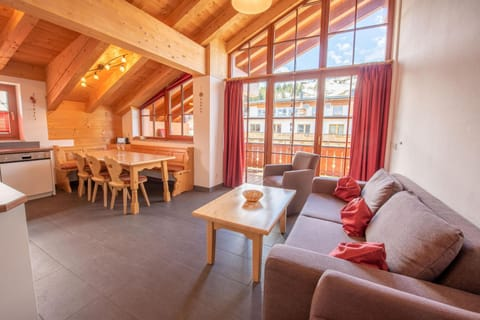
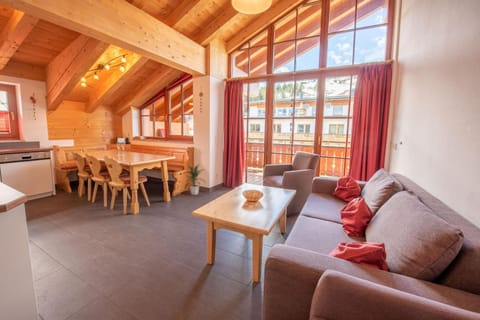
+ indoor plant [183,163,207,196]
